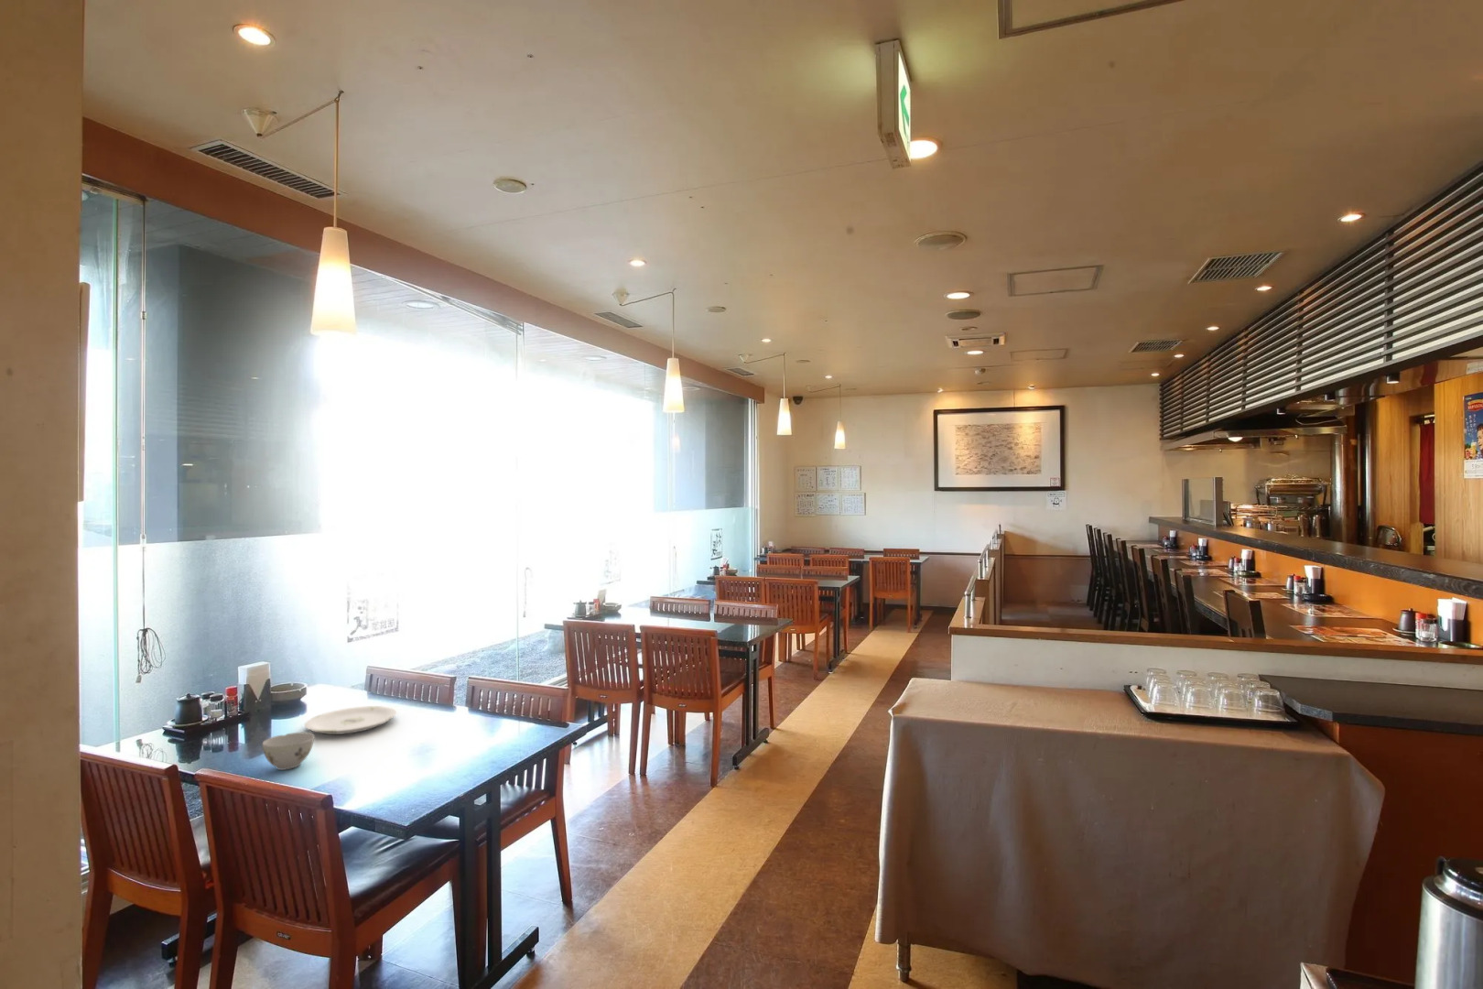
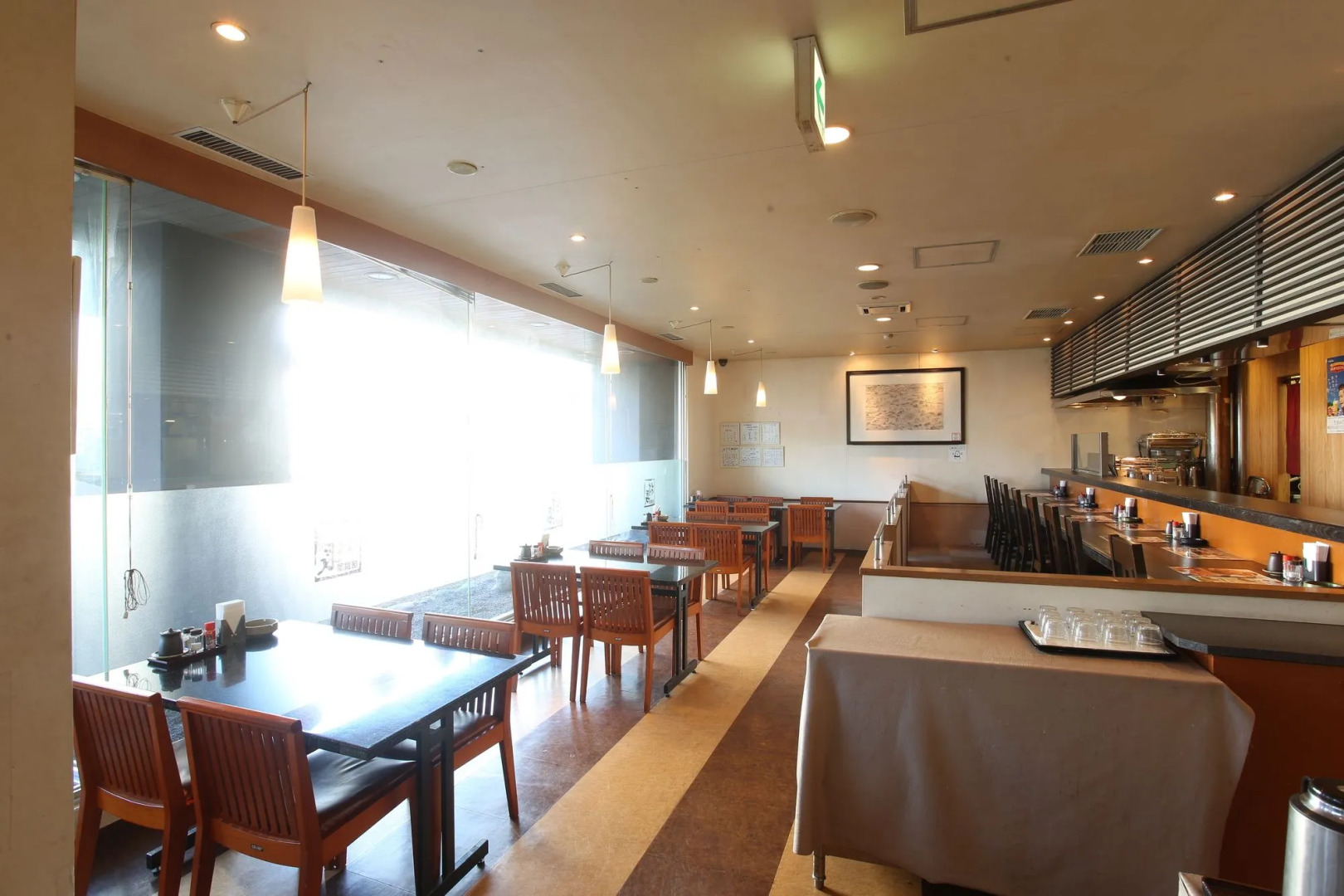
- plate [303,705,397,735]
- teacup [262,732,316,772]
